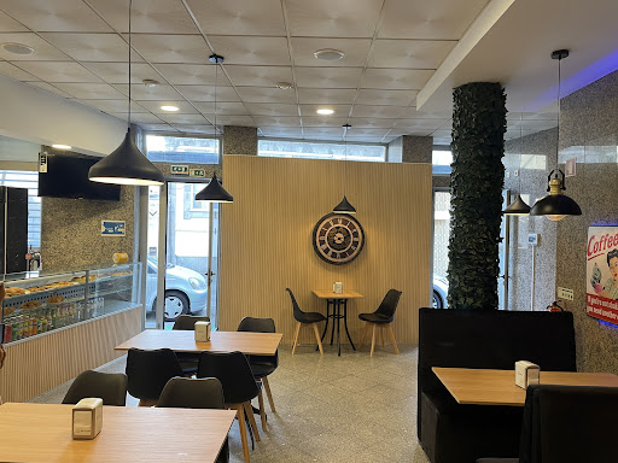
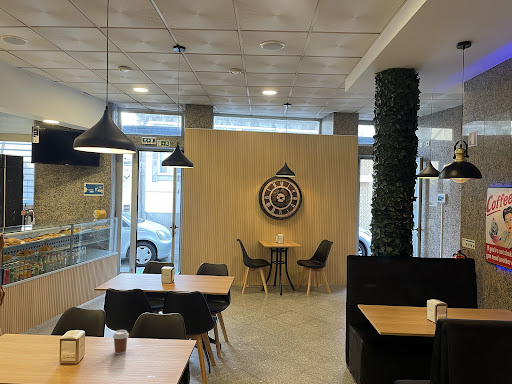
+ coffee cup [112,329,130,355]
